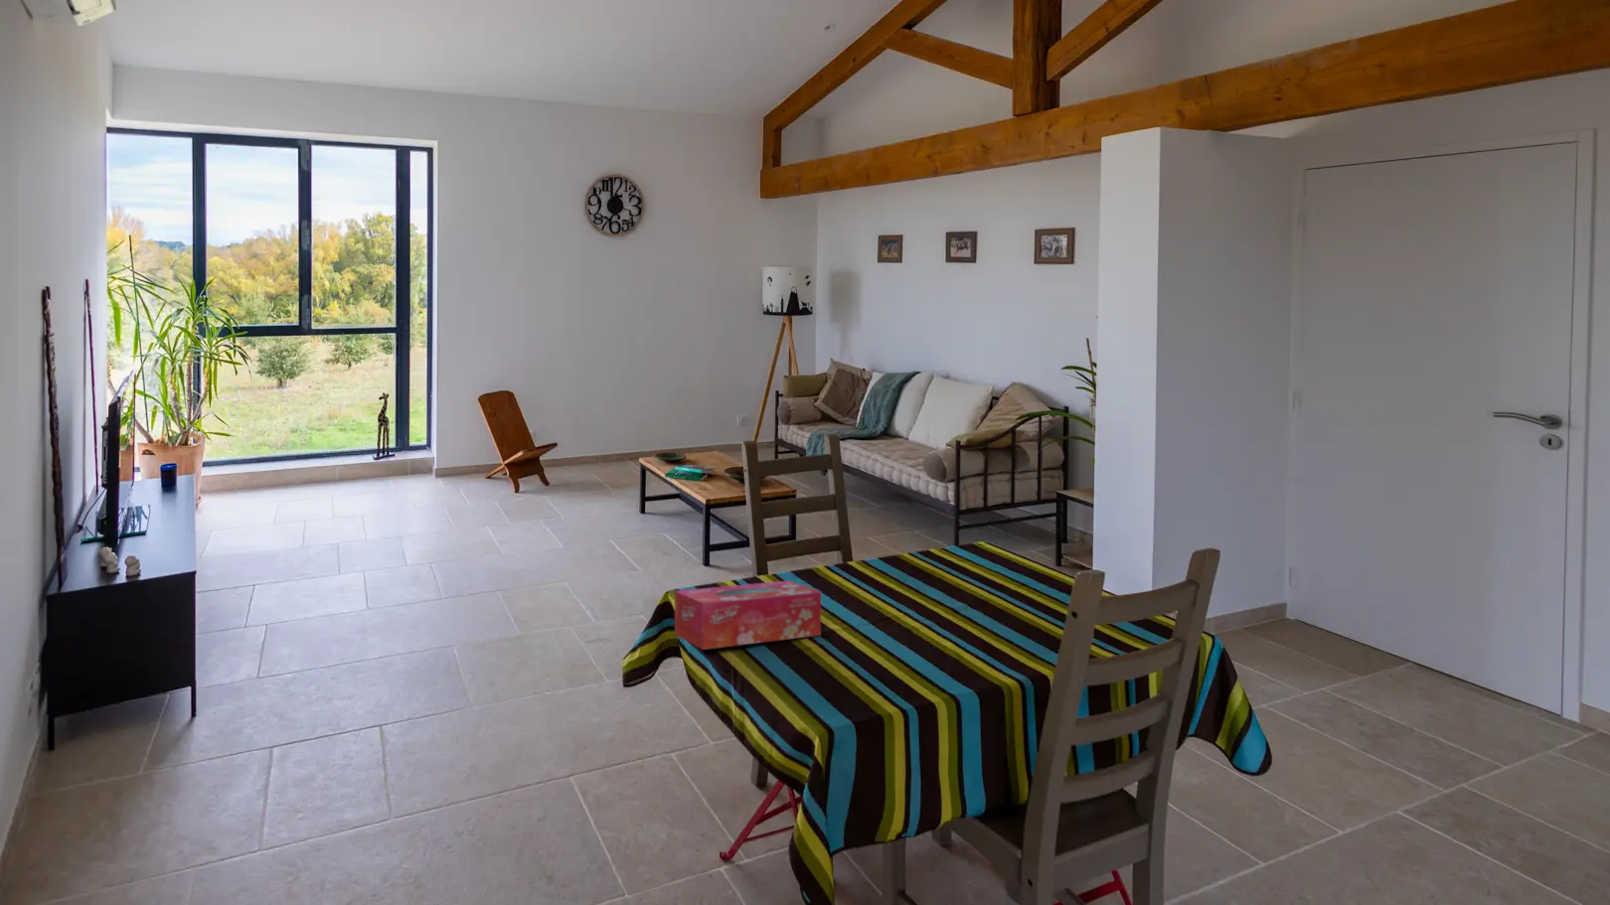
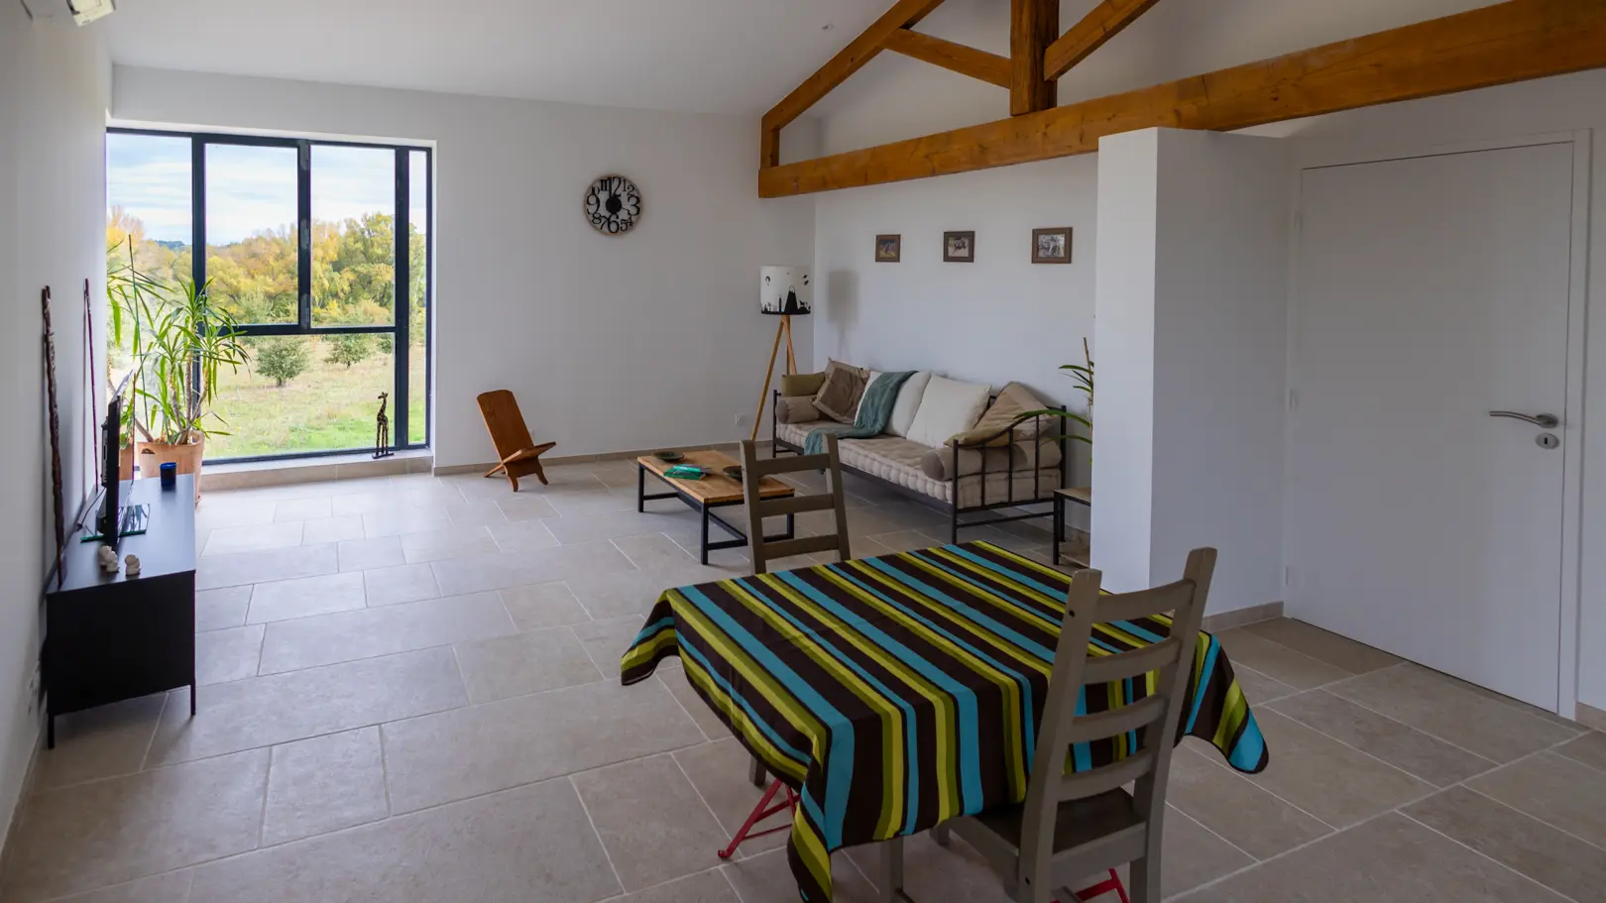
- tissue box [673,580,822,651]
